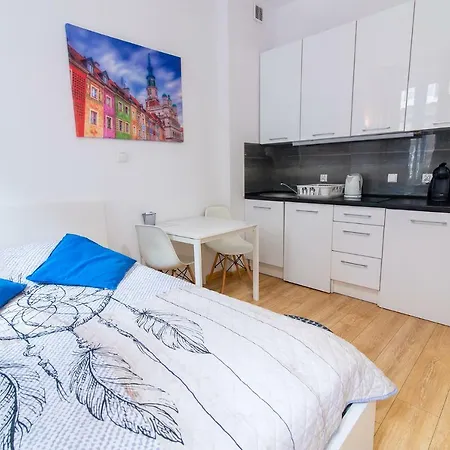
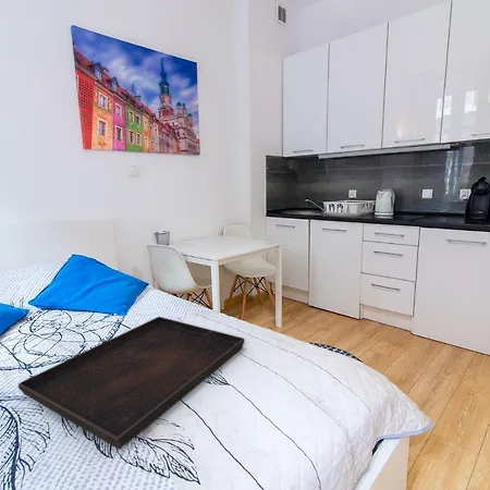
+ serving tray [17,316,246,450]
